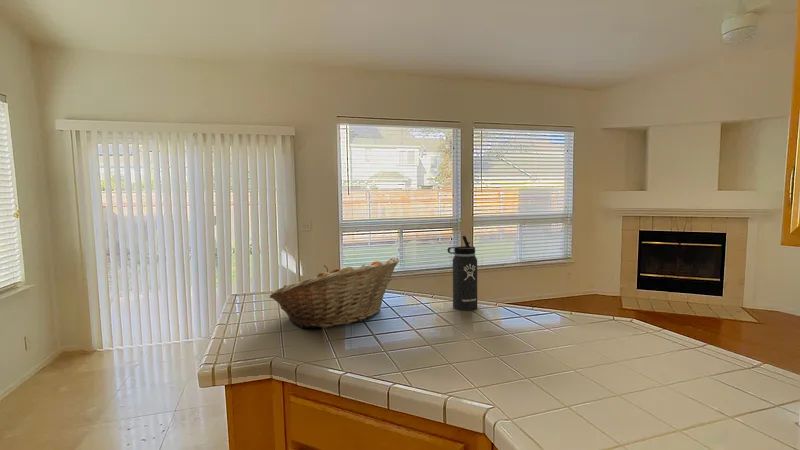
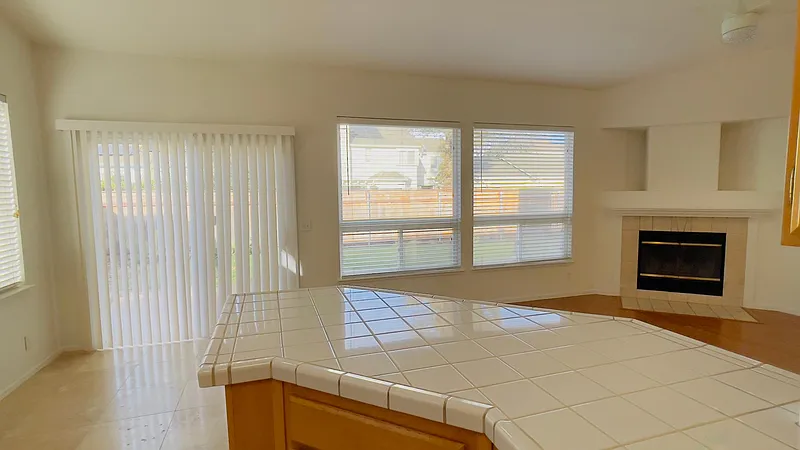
- thermos bottle [446,235,478,311]
- fruit basket [269,257,400,329]
